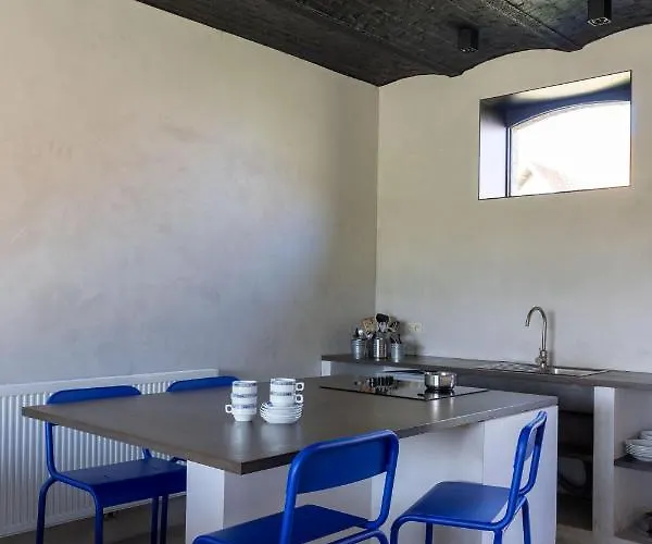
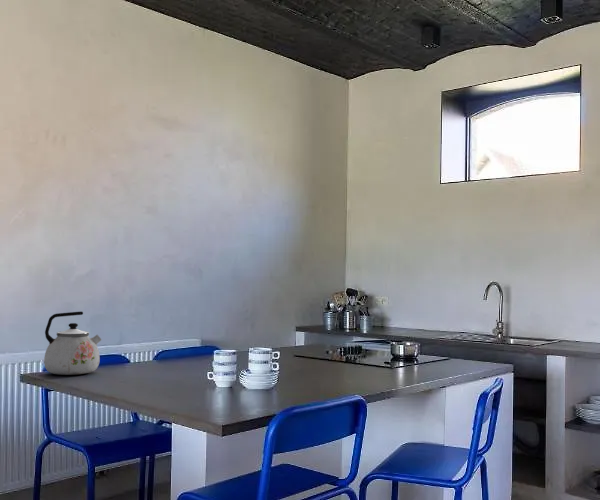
+ kettle [43,311,103,376]
